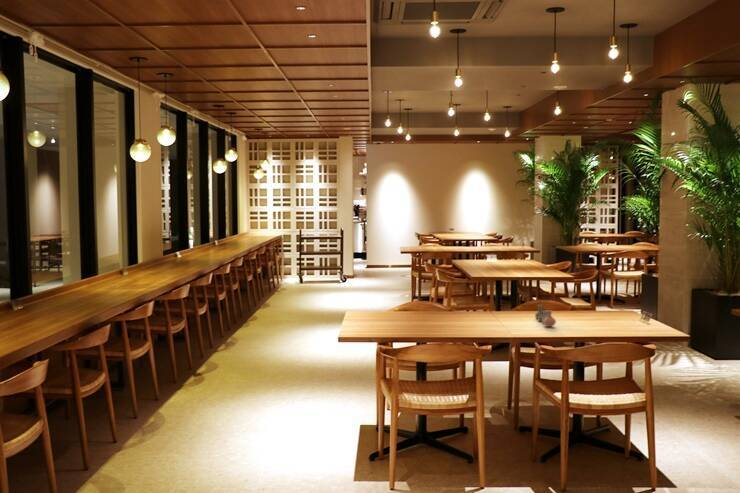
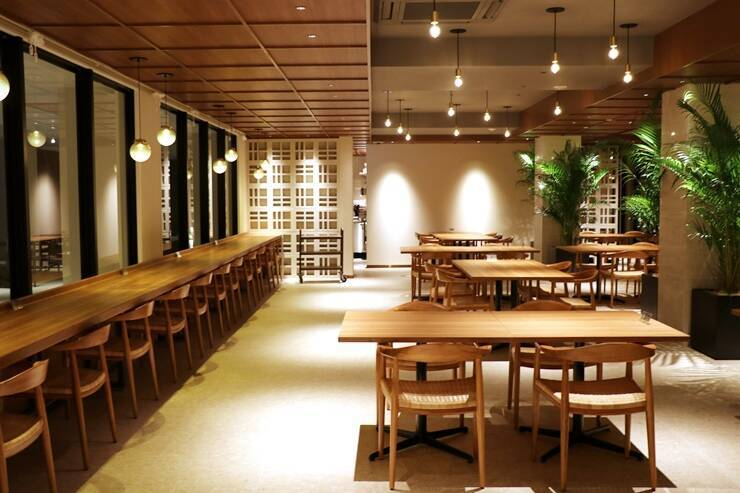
- vase [534,304,557,328]
